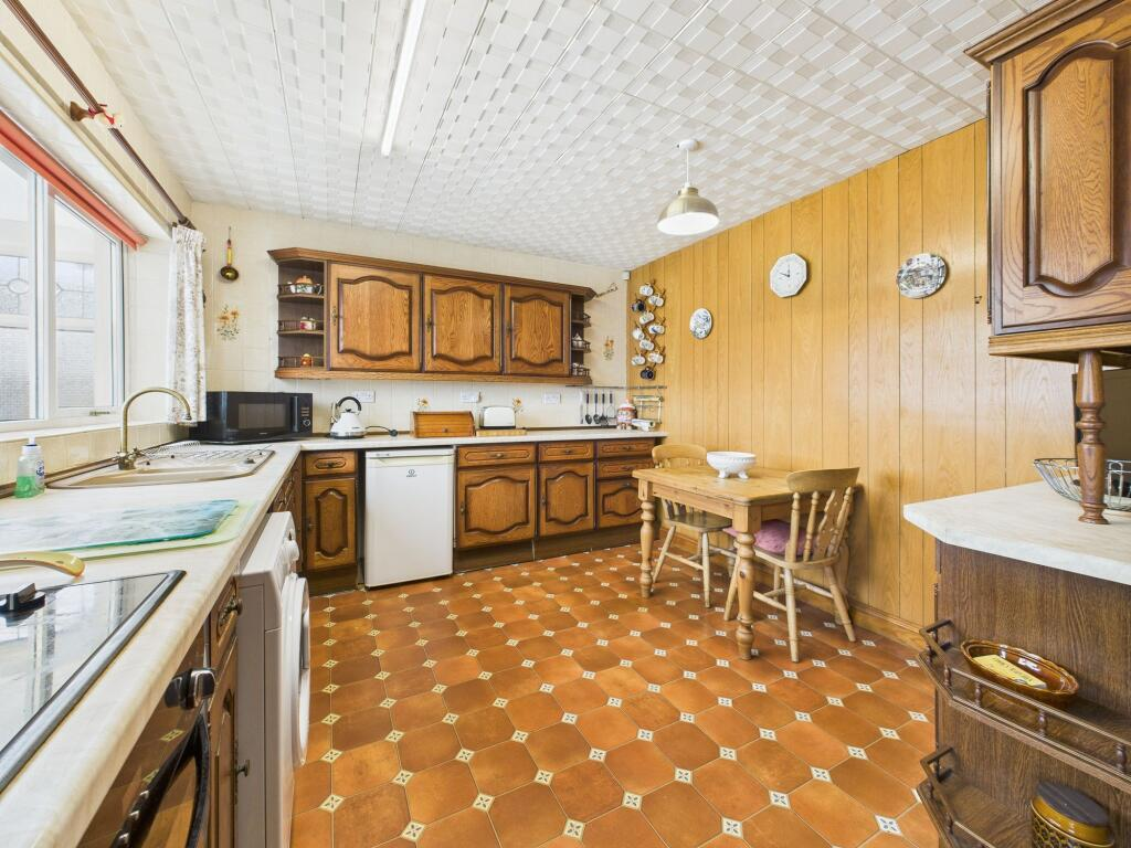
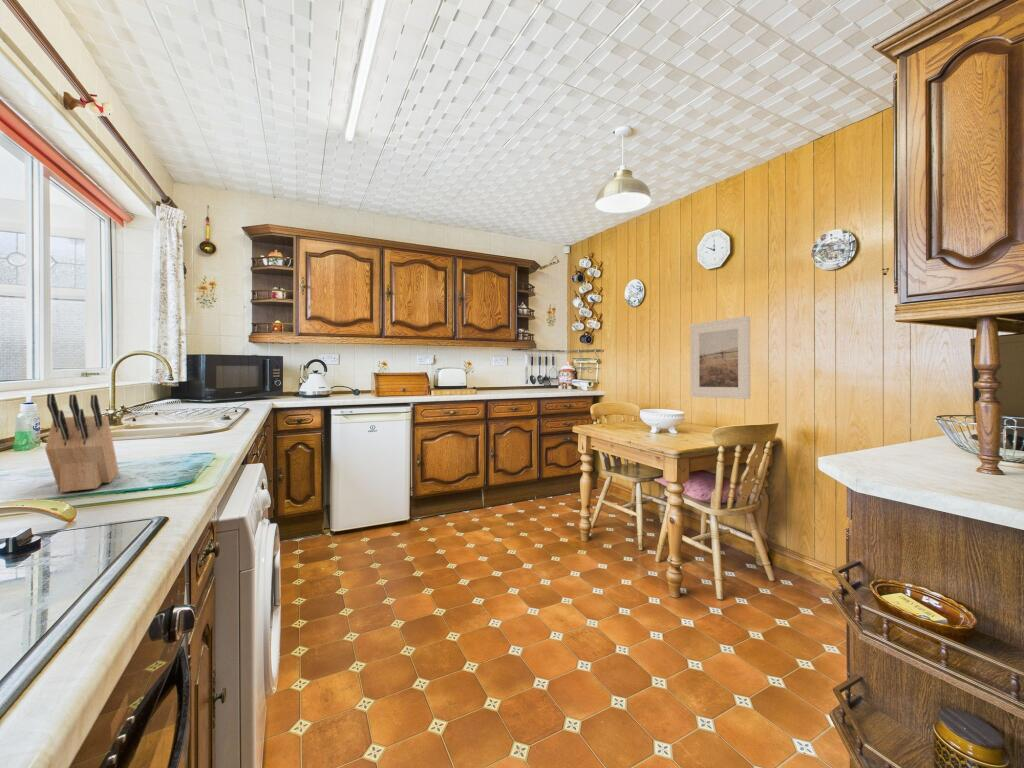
+ knife block [44,393,120,493]
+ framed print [689,315,751,400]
